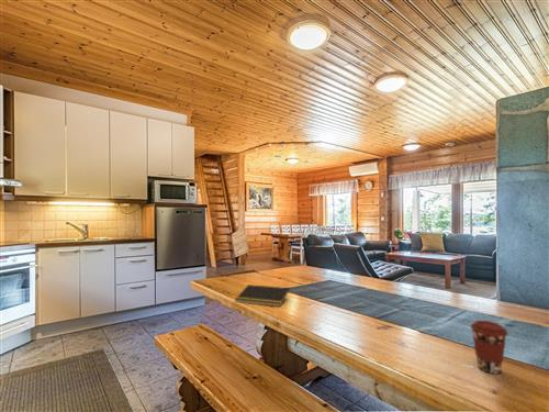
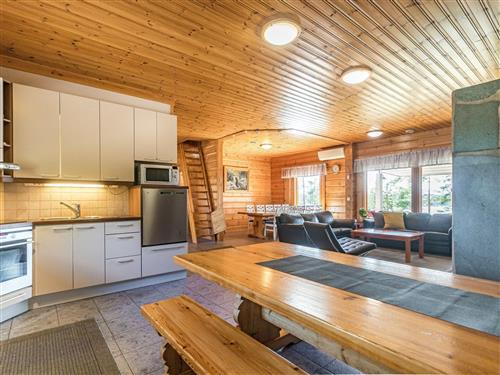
- notepad [234,283,290,308]
- coffee cup [469,320,509,375]
